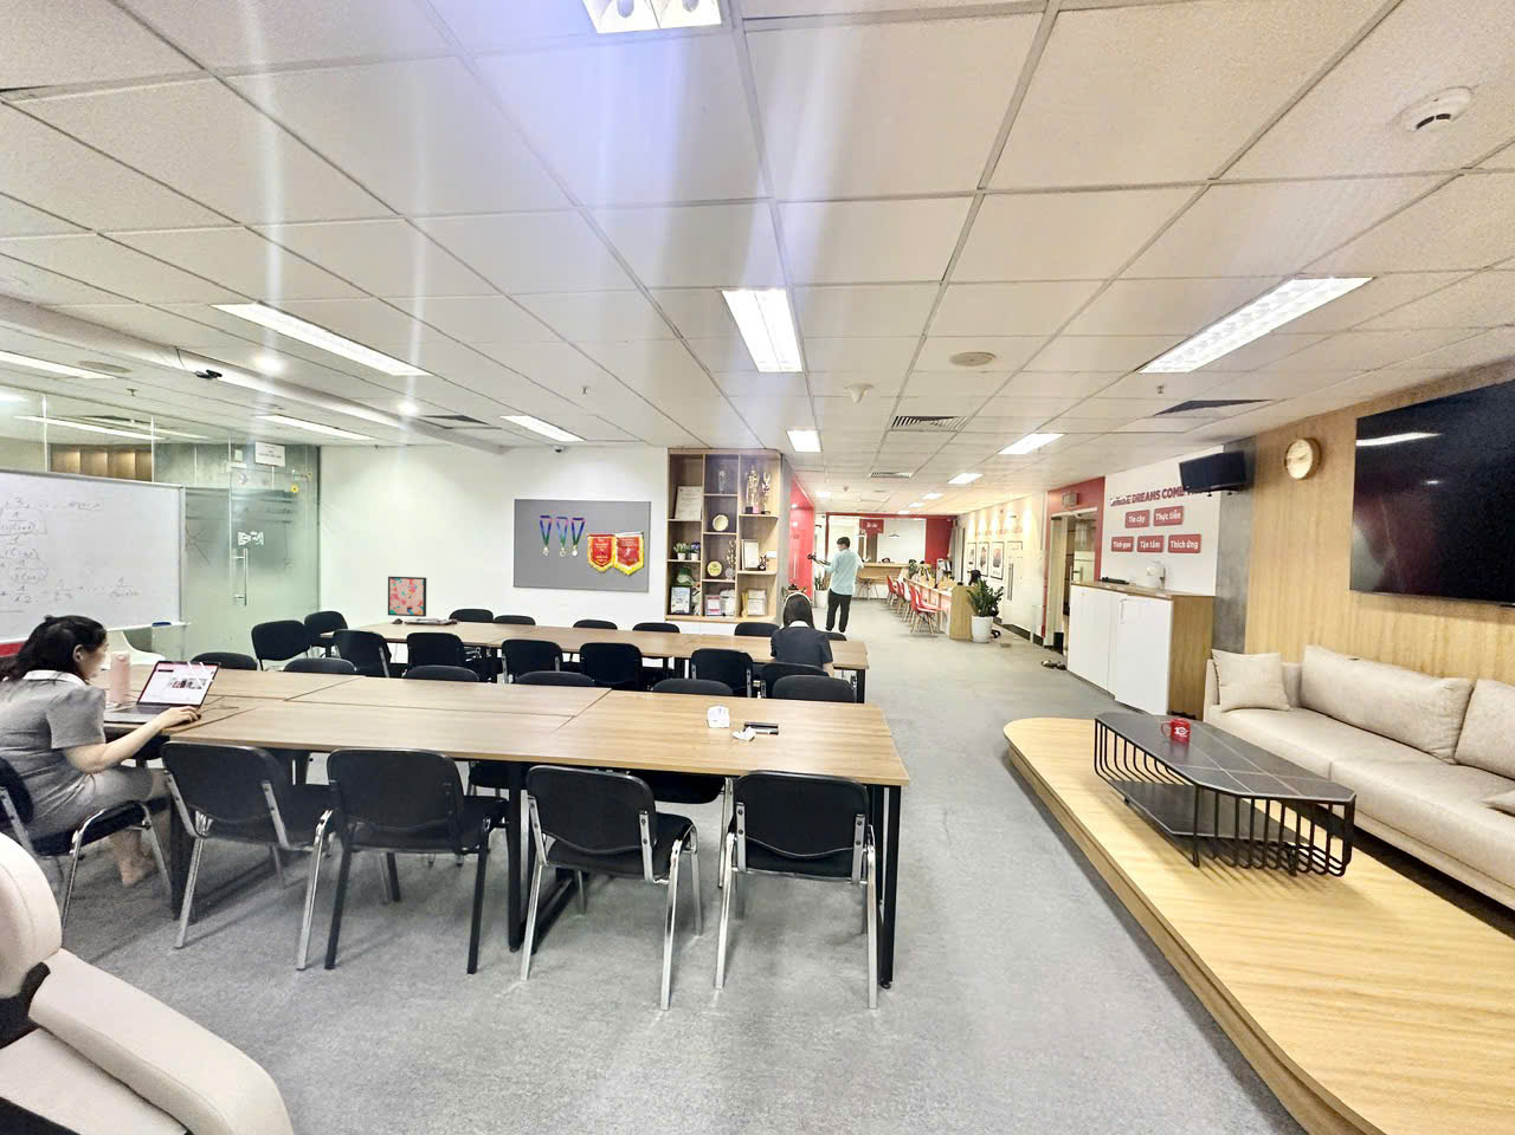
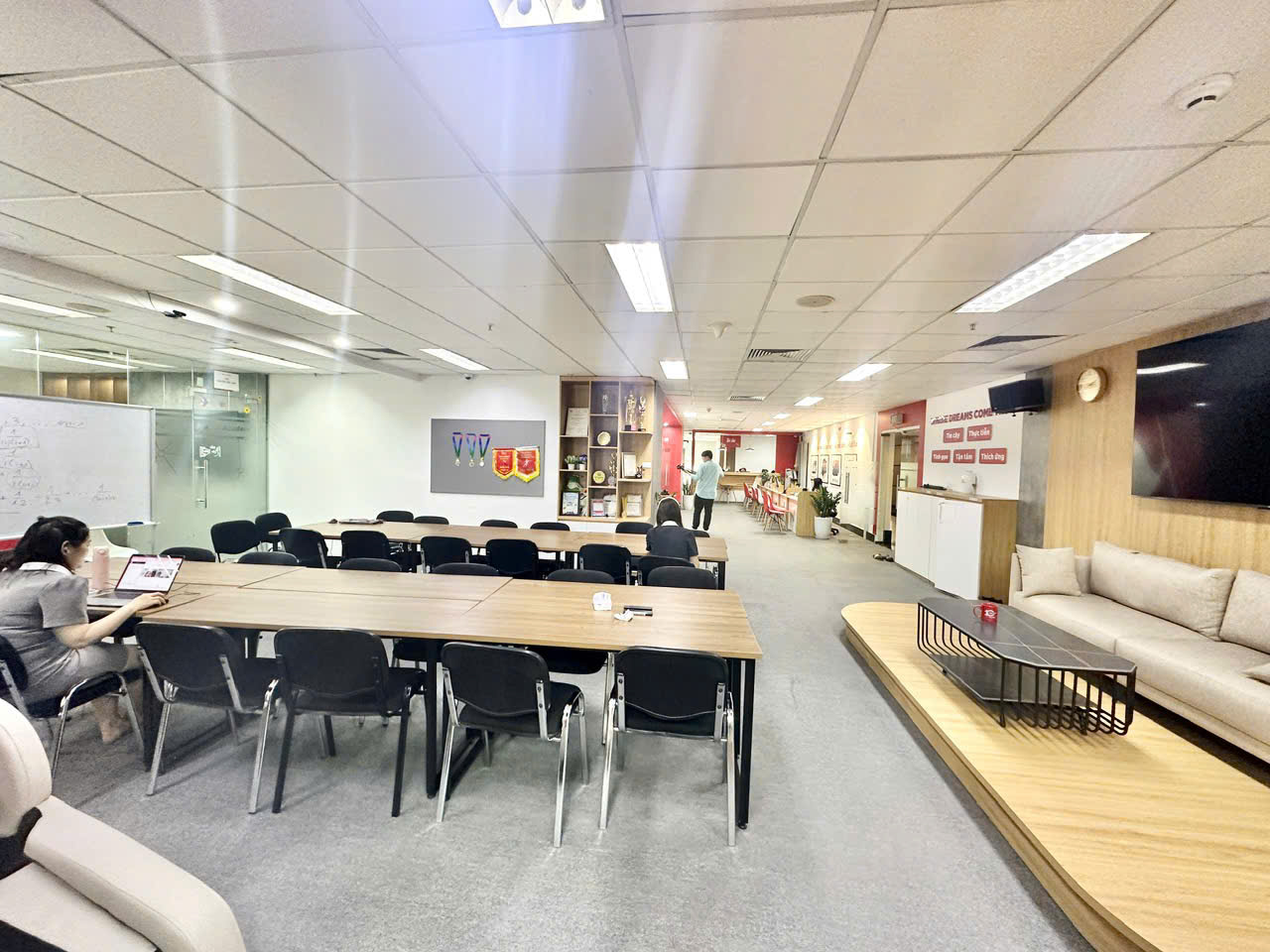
- wall art [387,576,427,619]
